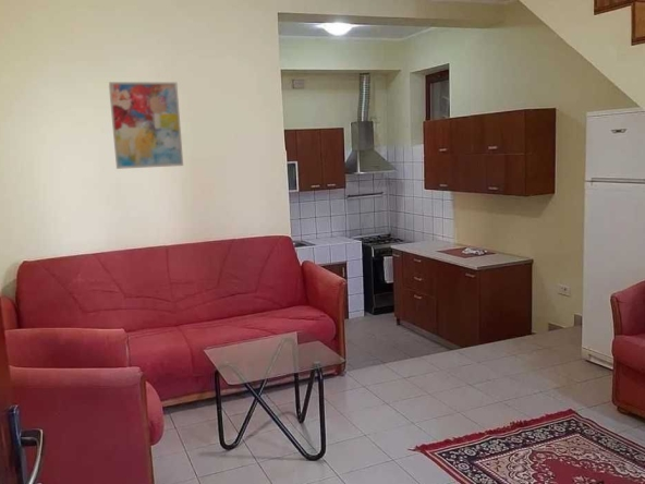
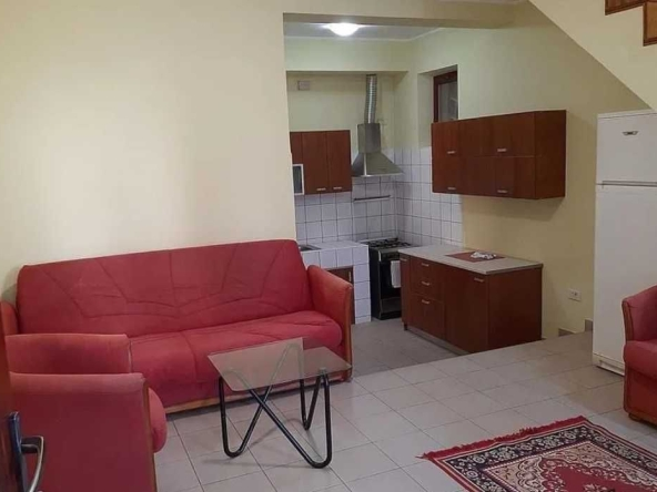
- wall art [108,81,184,170]
